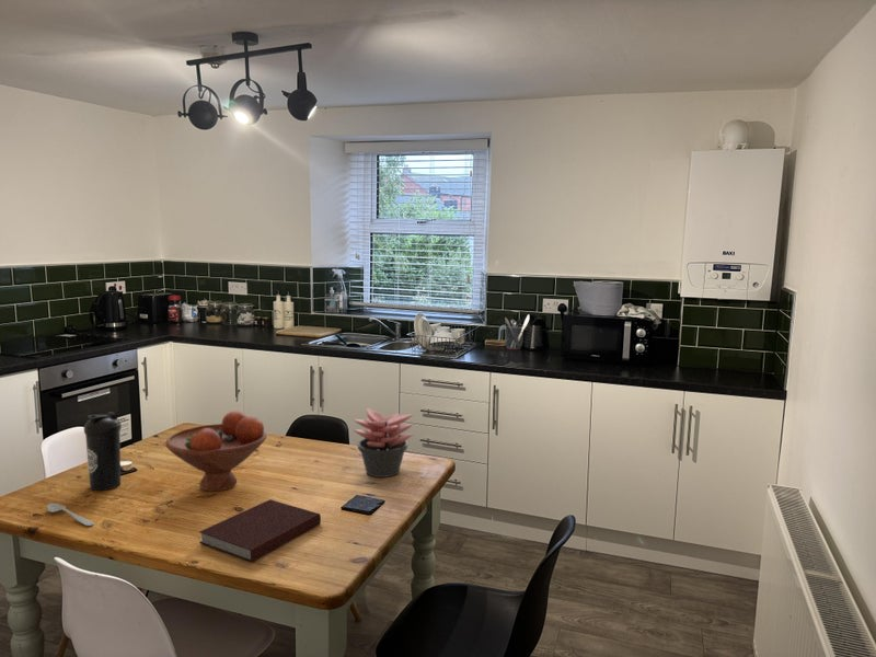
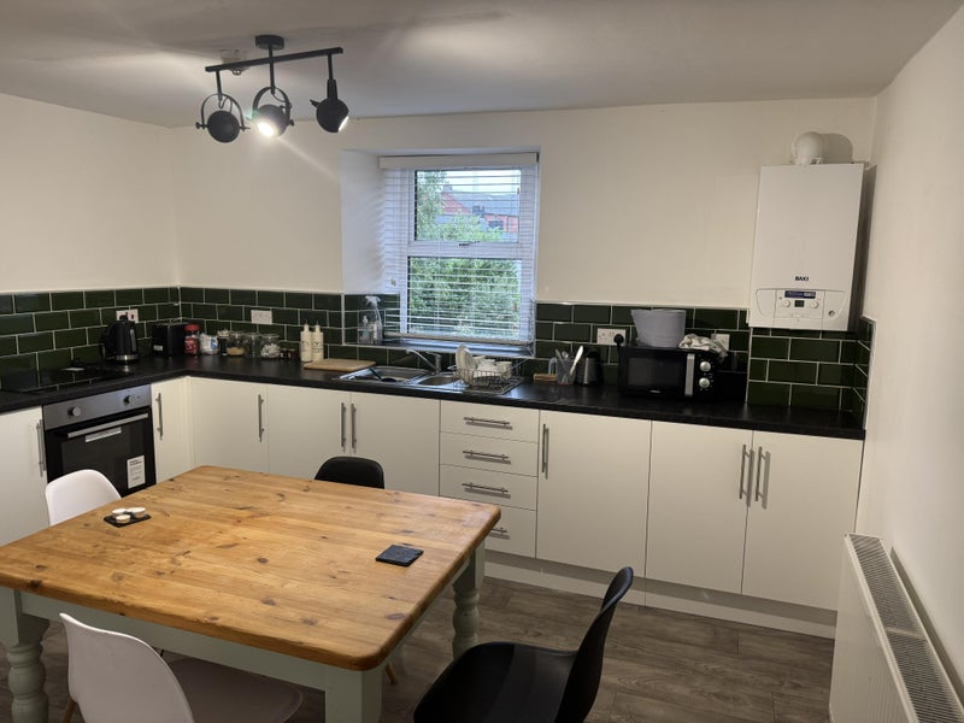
- spoon [46,503,95,527]
- notebook [198,498,322,563]
- water bottle [83,411,123,492]
- fruit bowl [164,410,267,492]
- succulent plant [353,407,414,479]
